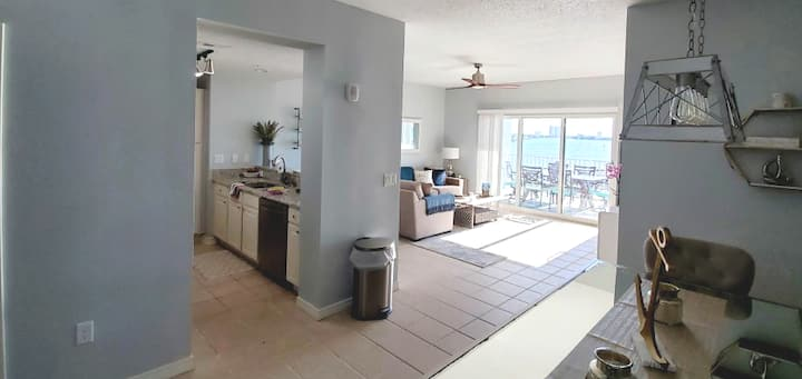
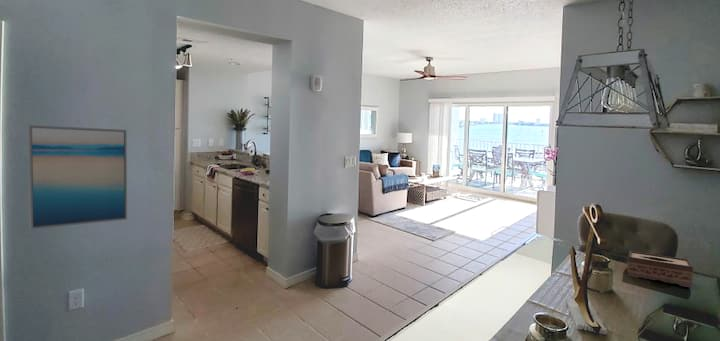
+ tissue box [626,250,694,289]
+ wall art [27,124,128,230]
